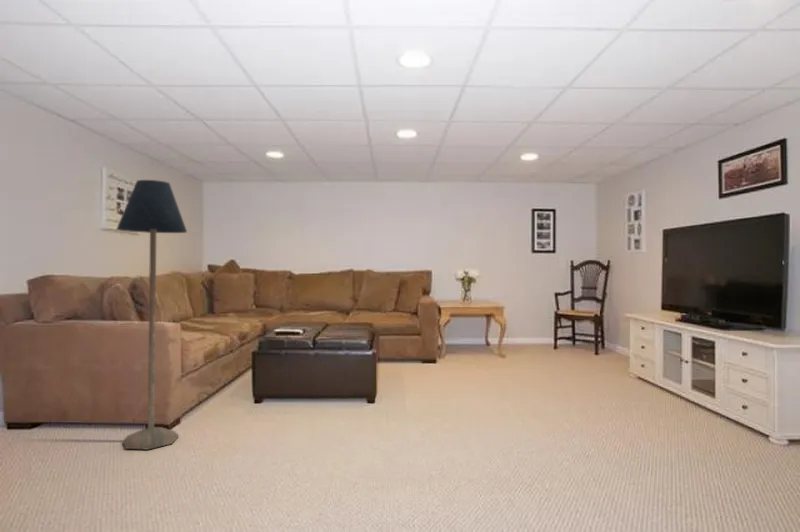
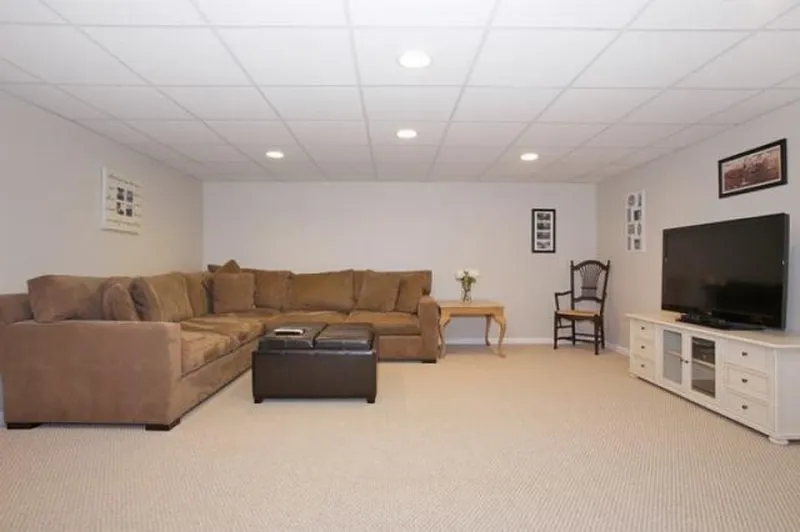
- floor lamp [115,179,188,451]
